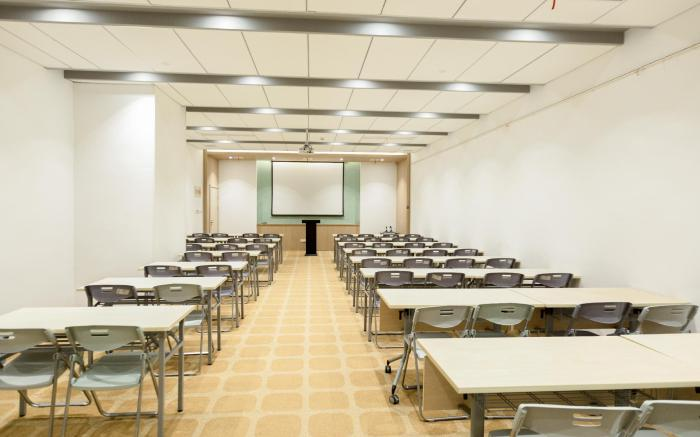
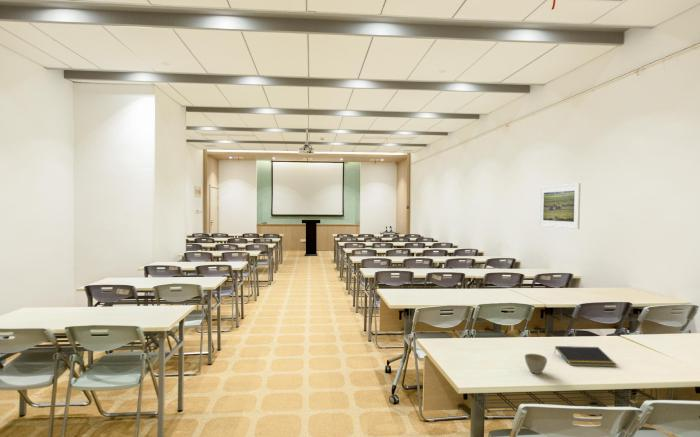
+ flower pot [524,353,548,375]
+ notepad [553,345,617,368]
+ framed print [538,182,582,230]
